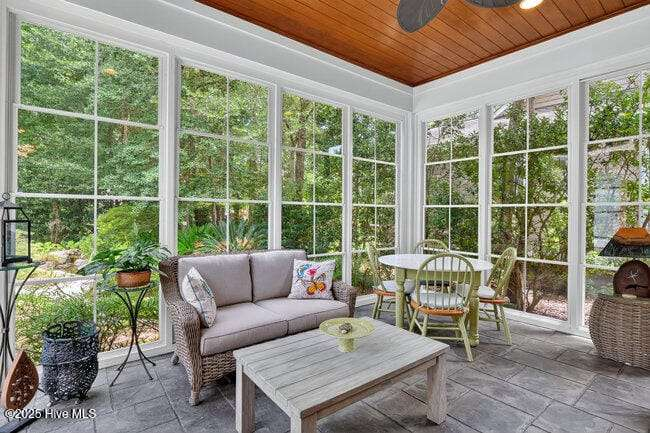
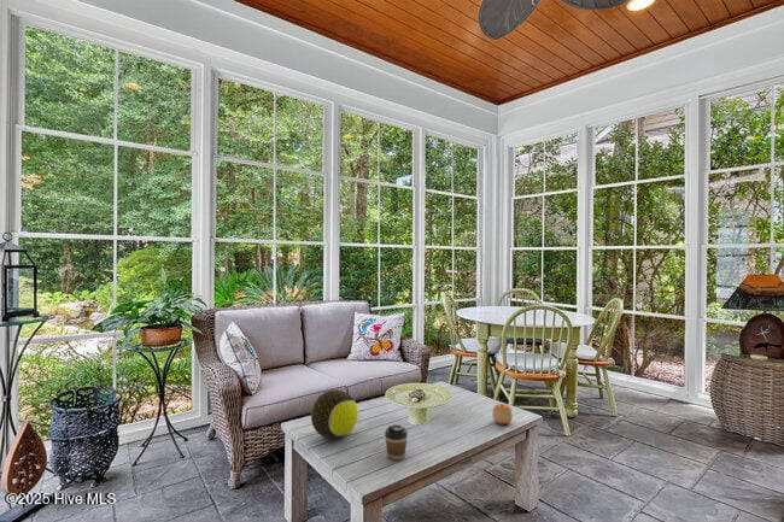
+ decorative ball [310,388,359,440]
+ apple [491,403,514,426]
+ coffee cup [384,423,409,462]
